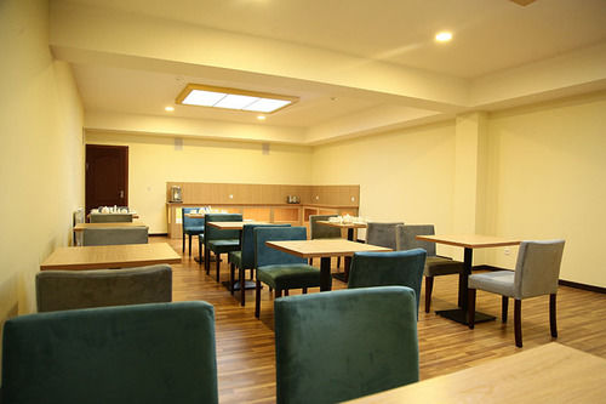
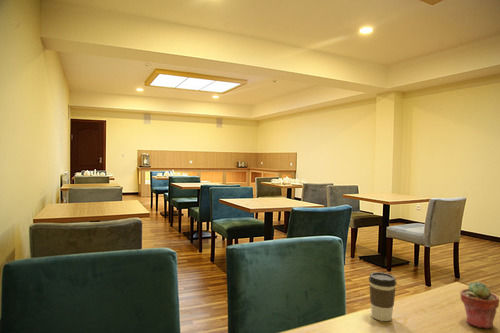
+ coffee cup [368,271,397,322]
+ potted succulent [459,281,500,330]
